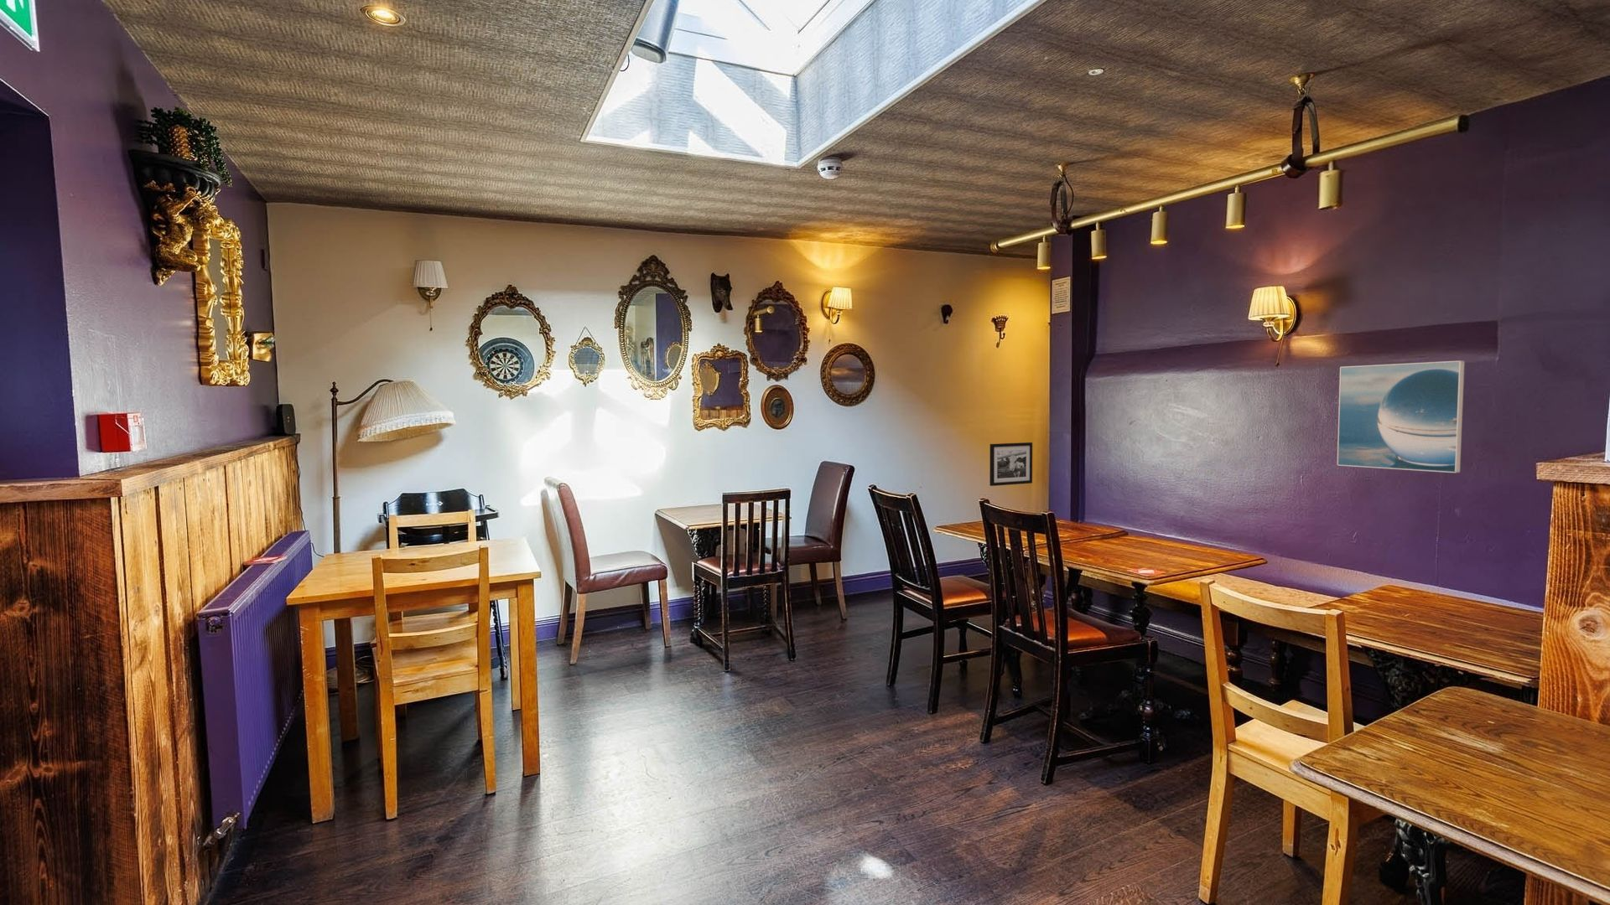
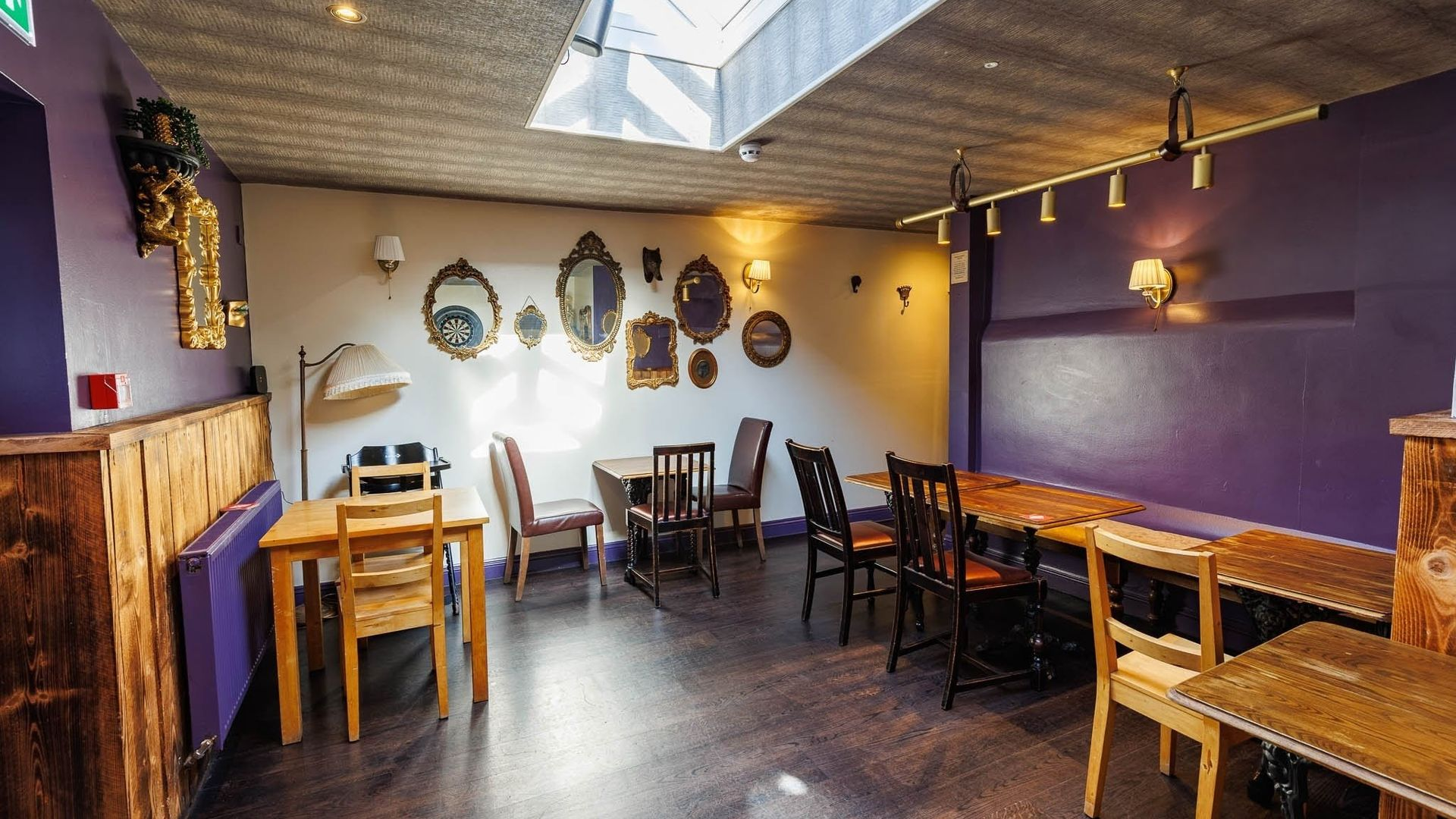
- picture frame [989,442,1033,487]
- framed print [1336,359,1466,473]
